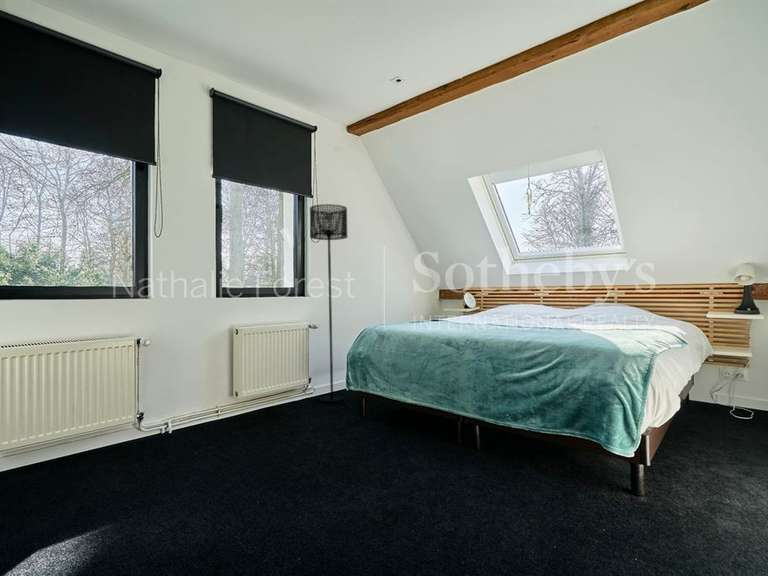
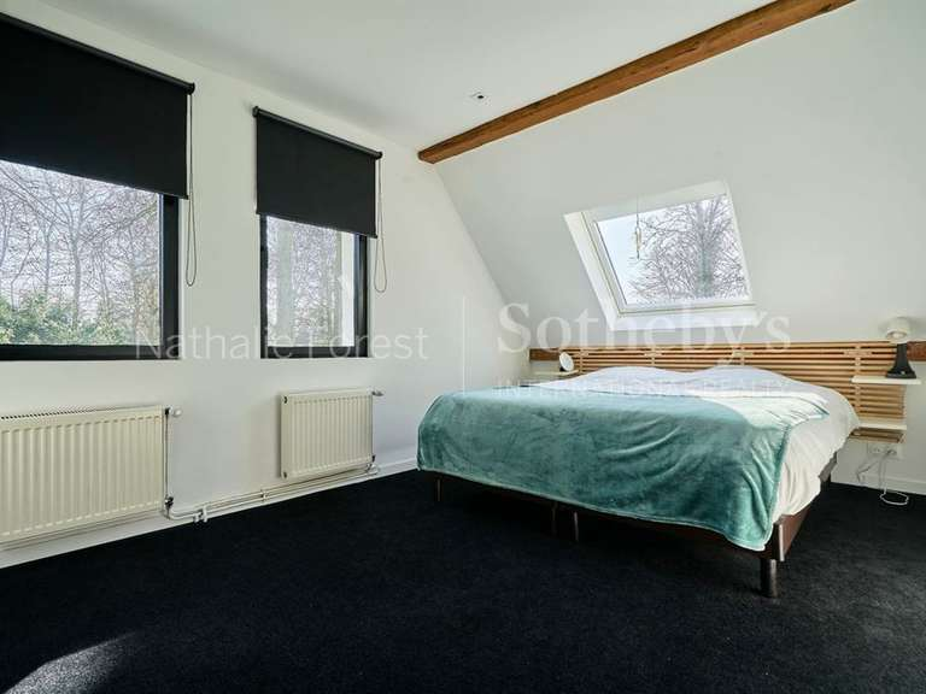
- floor lamp [309,203,349,403]
